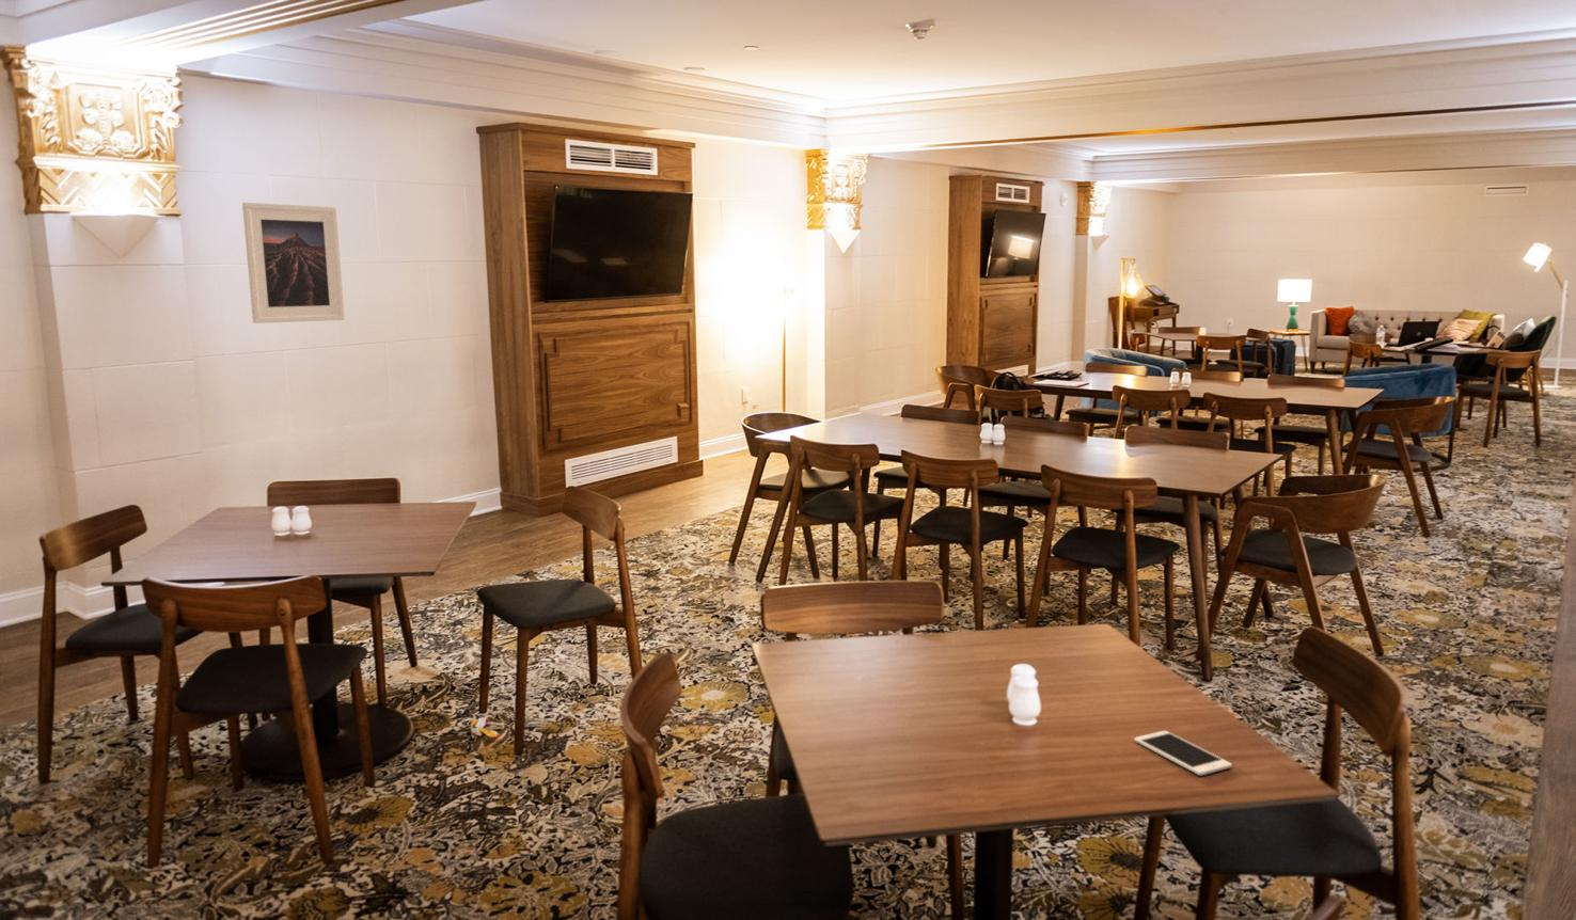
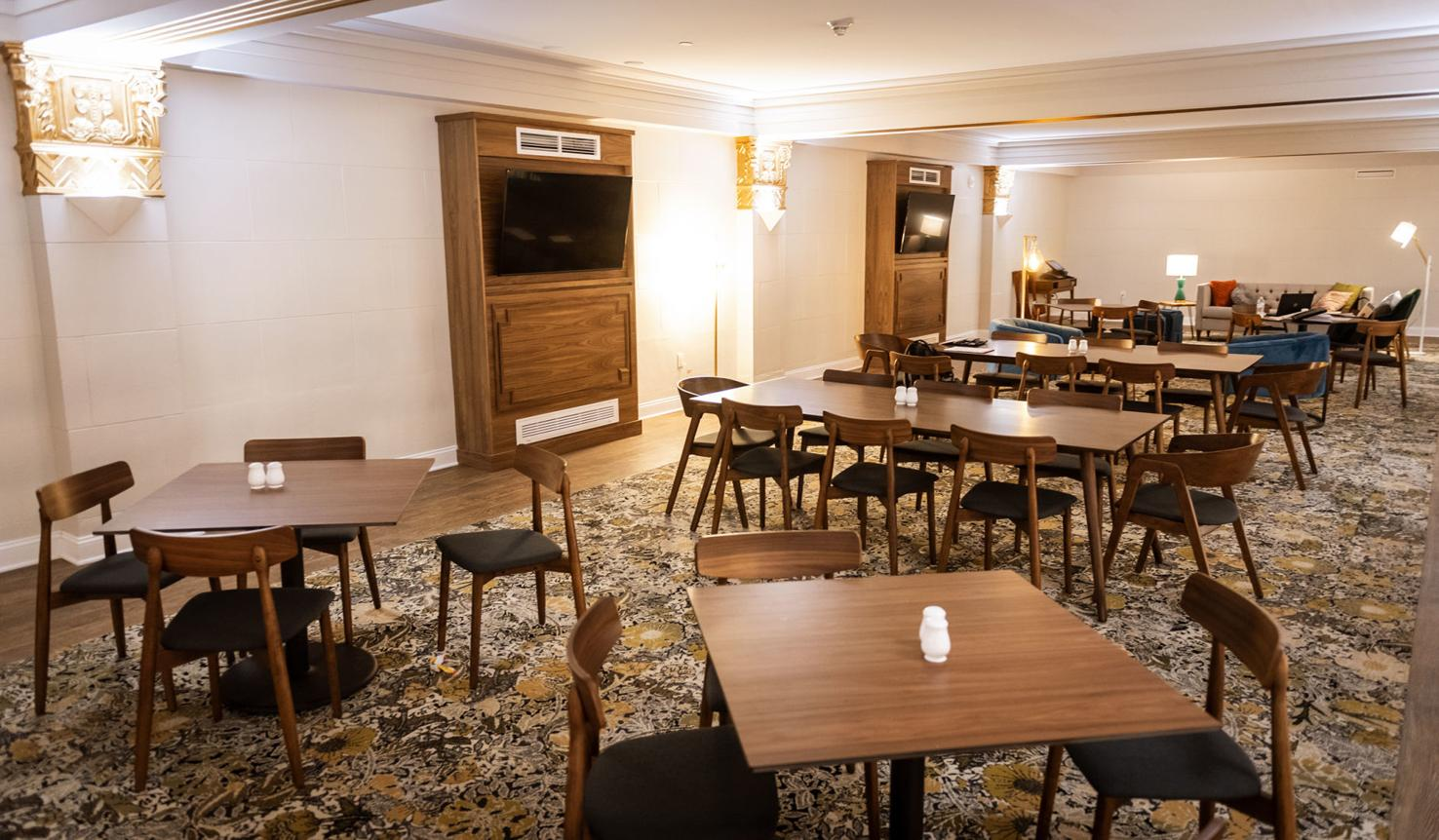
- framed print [241,202,346,324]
- cell phone [1132,731,1233,775]
